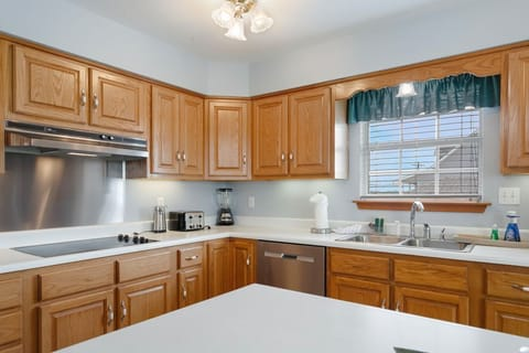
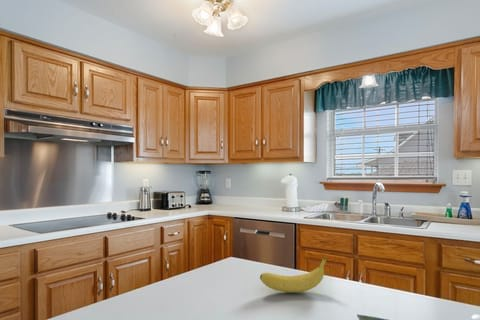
+ fruit [259,257,327,293]
